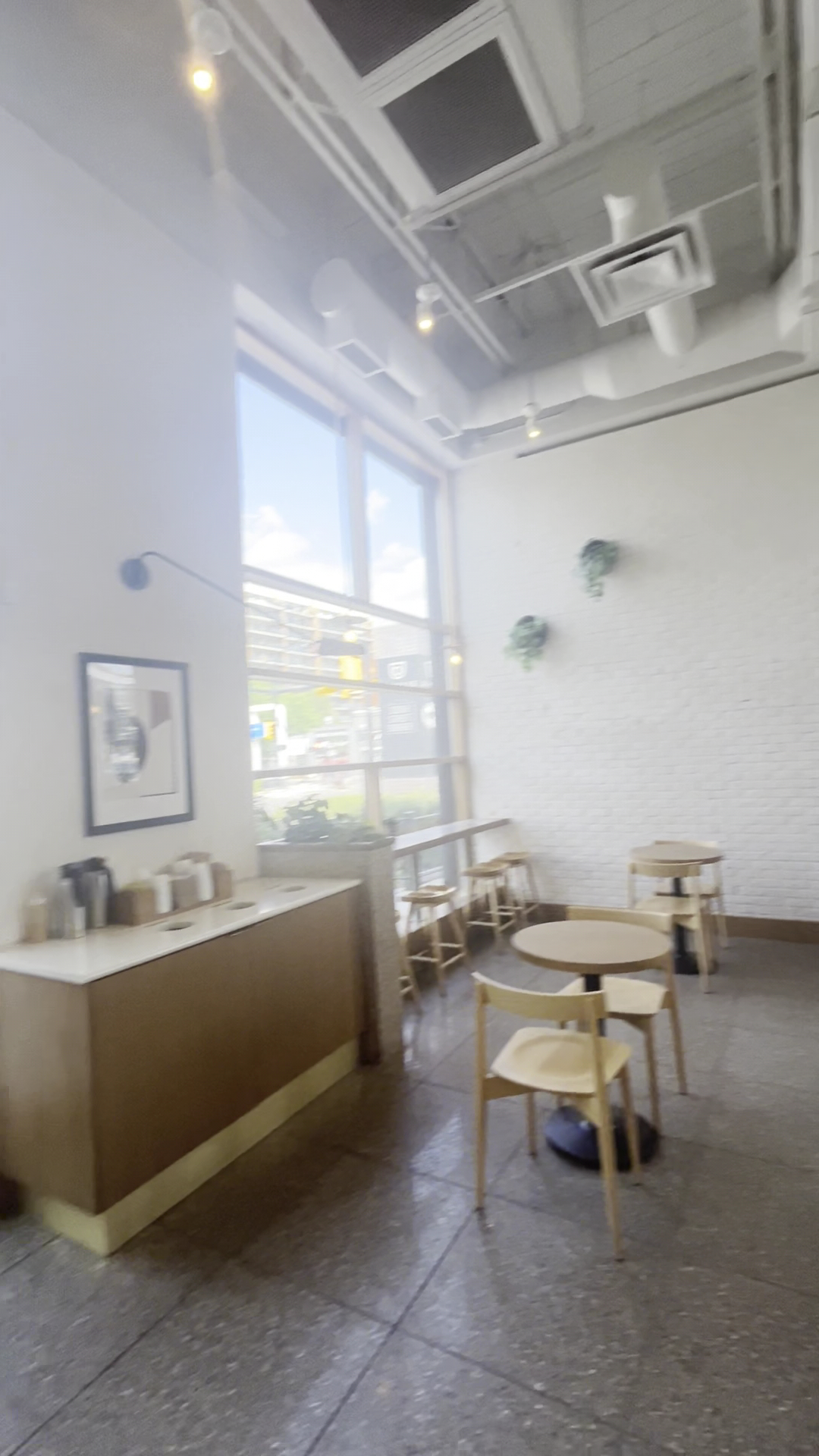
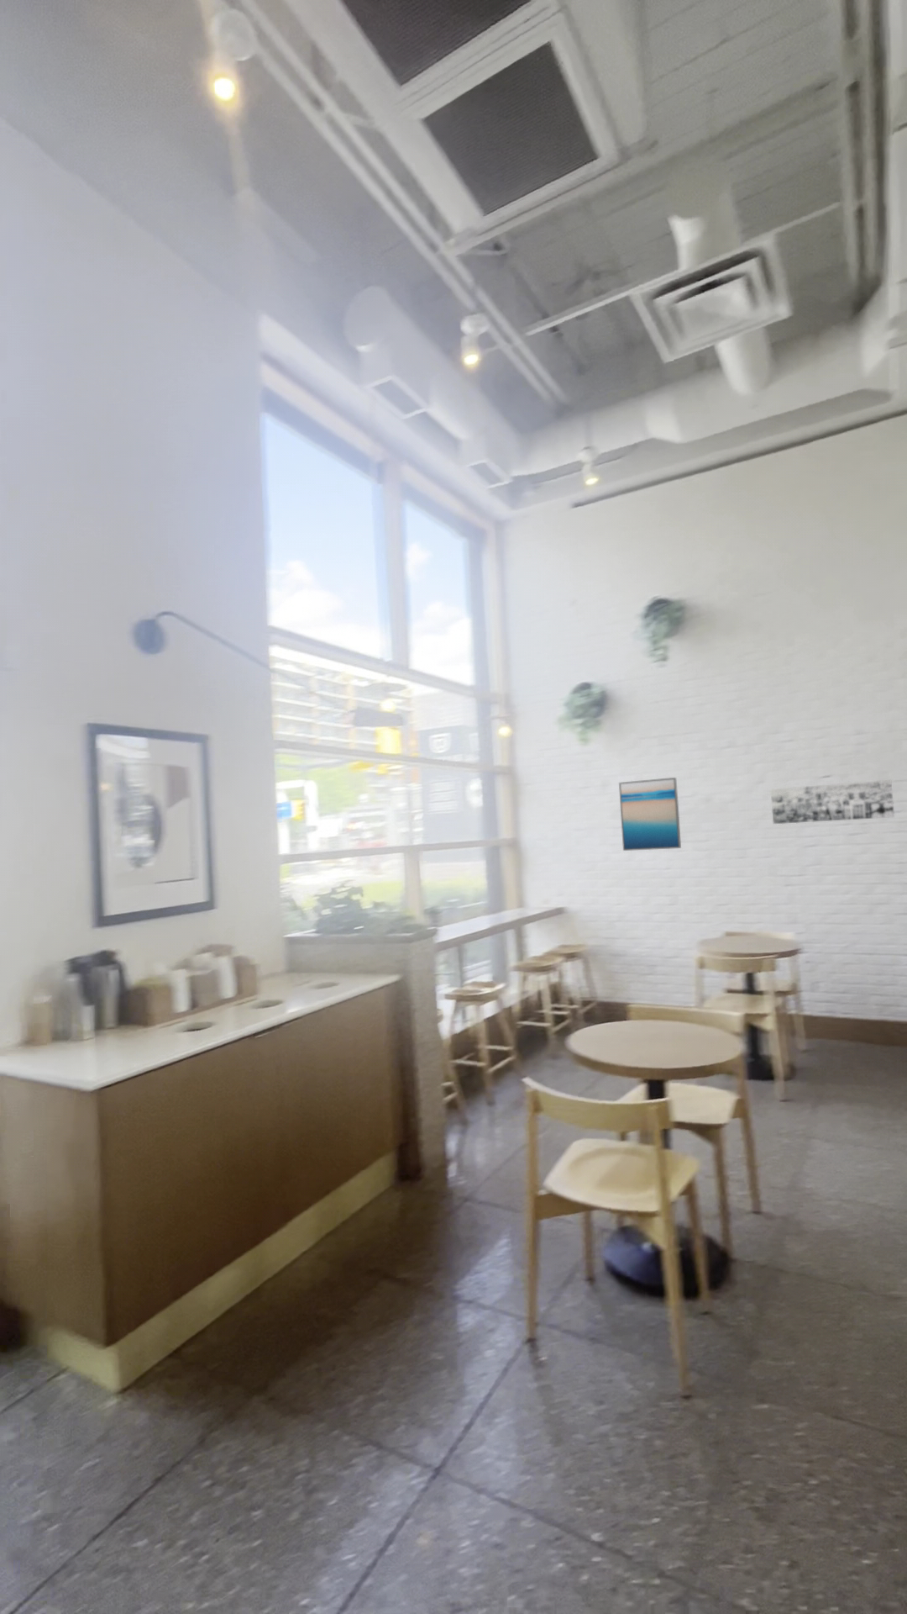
+ wall art [618,777,682,851]
+ wall art [770,779,895,825]
